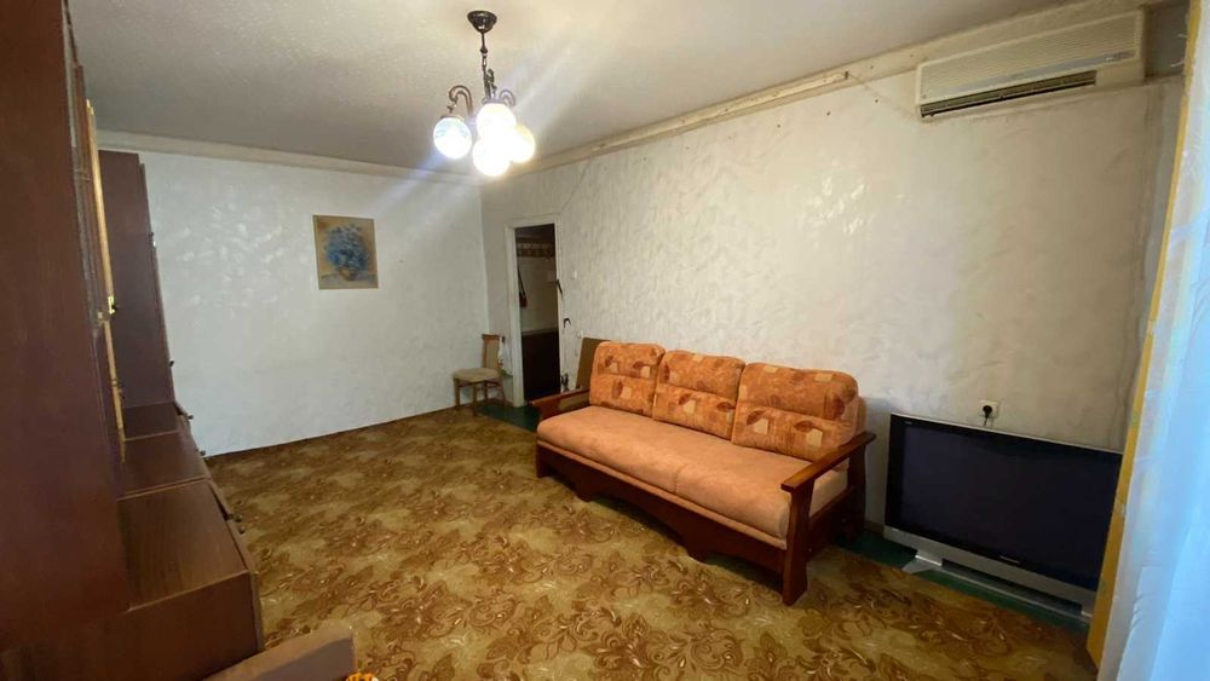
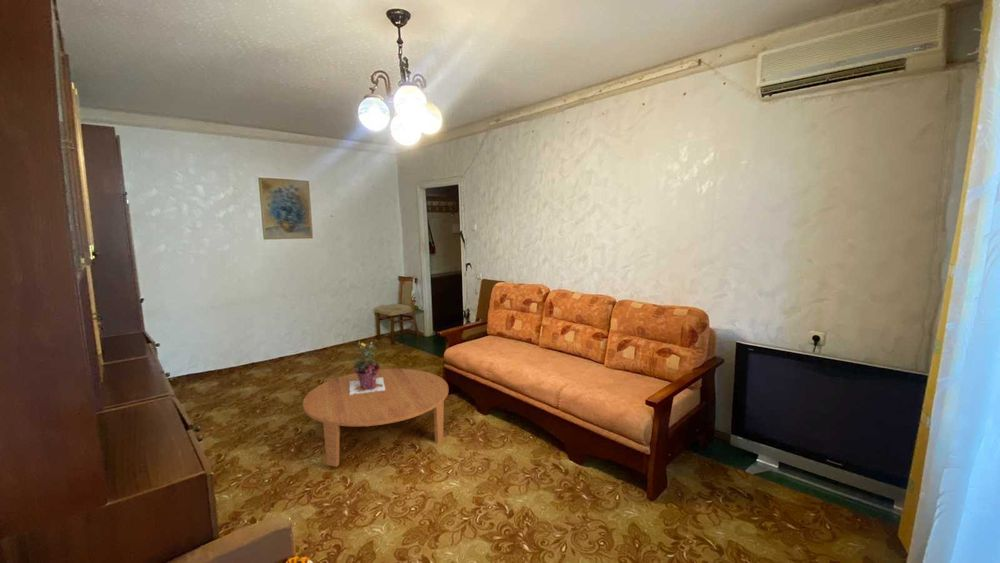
+ coffee table [302,368,449,468]
+ potted flower [349,339,385,395]
